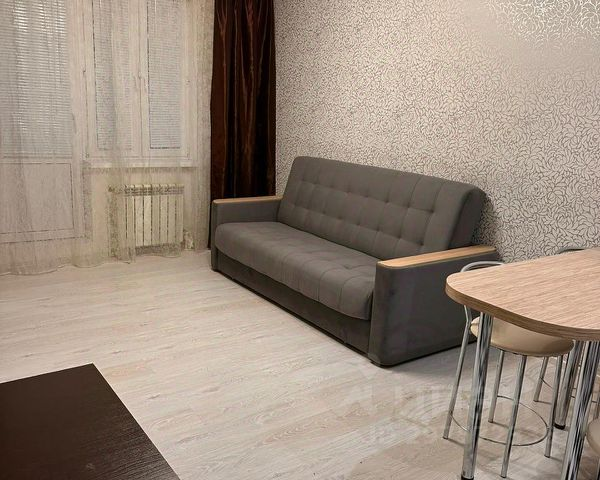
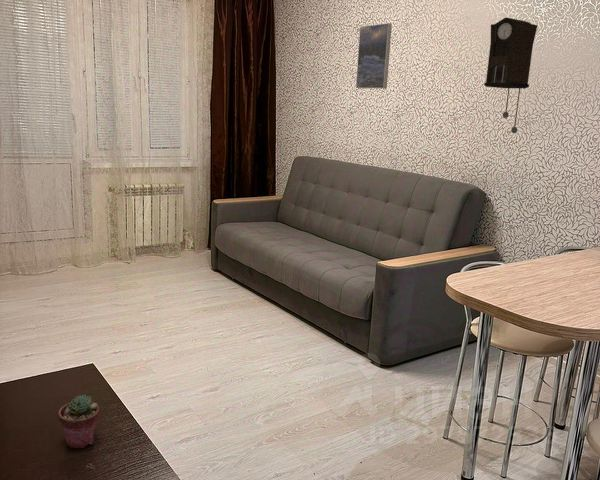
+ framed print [355,22,393,90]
+ pendulum clock [483,17,539,134]
+ potted succulent [57,394,100,449]
